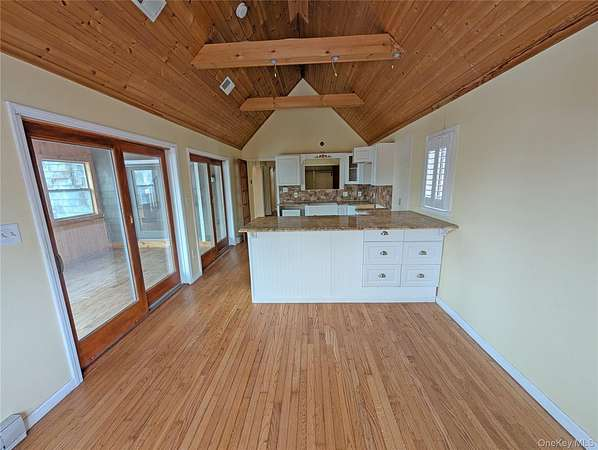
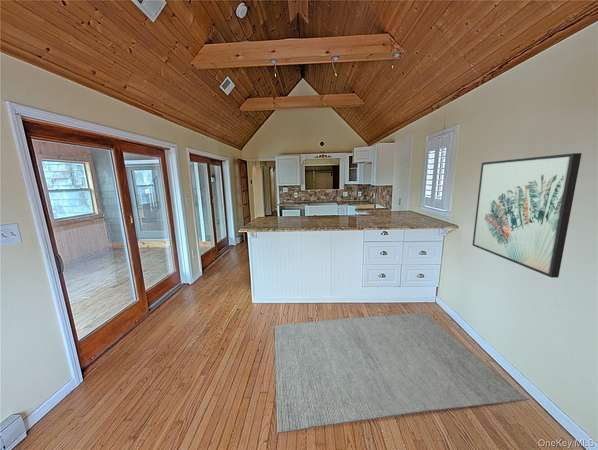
+ wall art [472,152,582,279]
+ rug [274,311,530,434]
